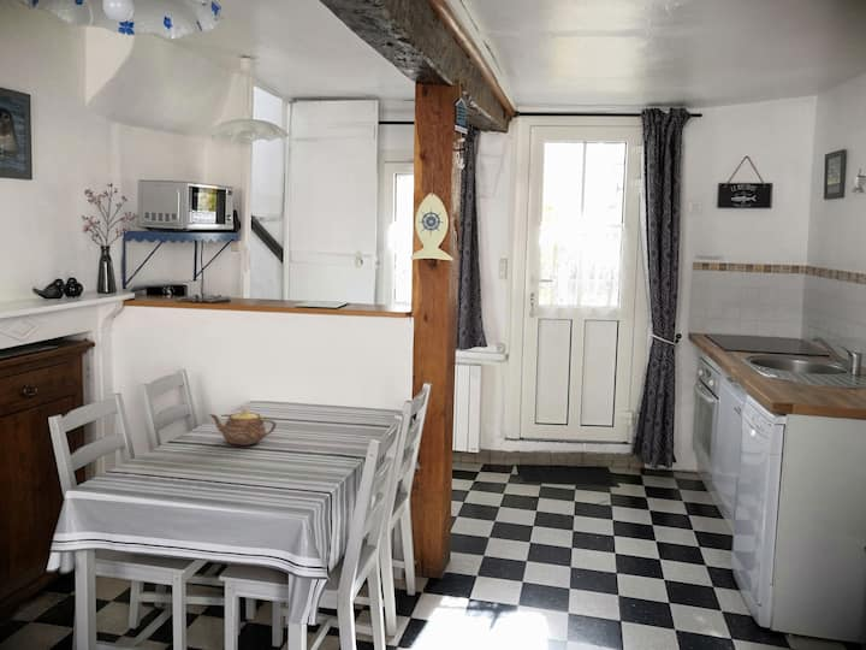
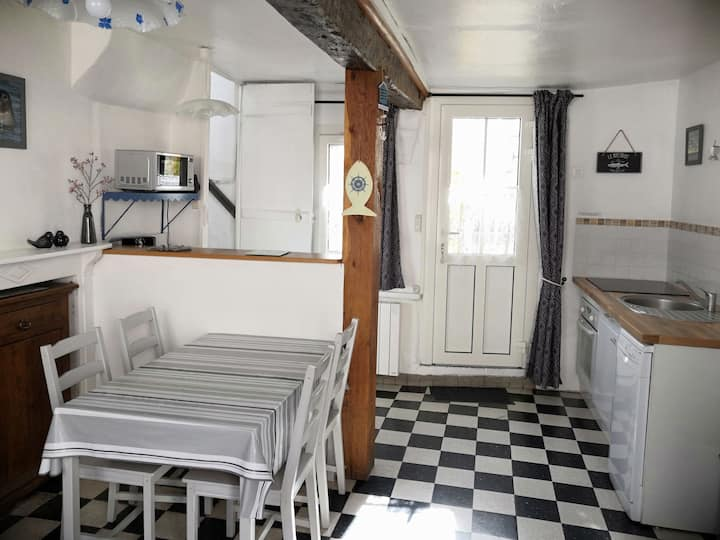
- teapot [208,408,278,447]
